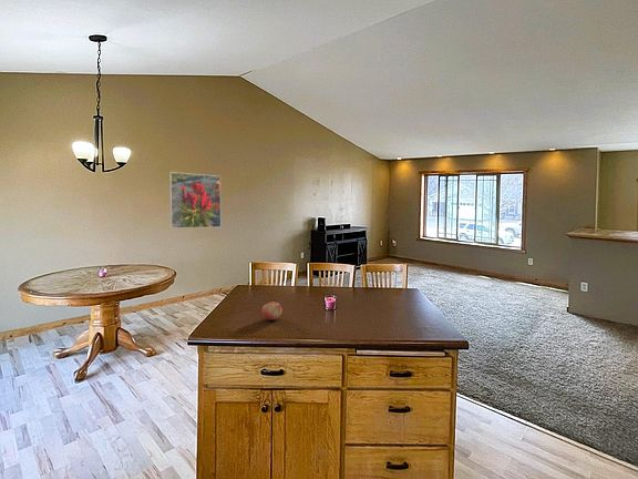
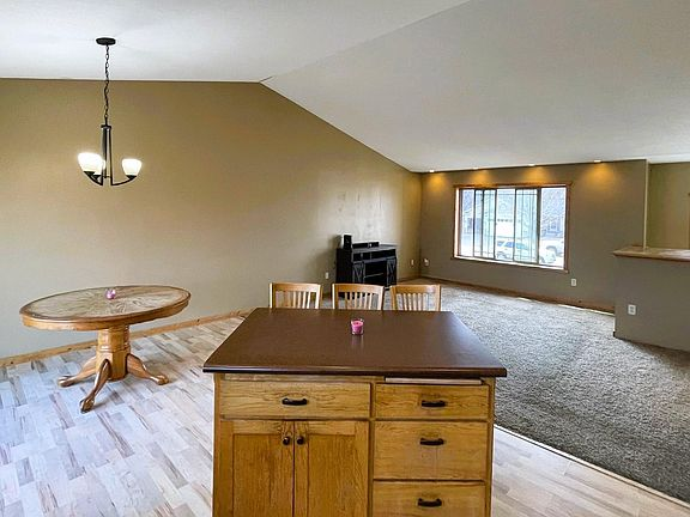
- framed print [168,171,222,230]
- fruit [260,300,282,322]
